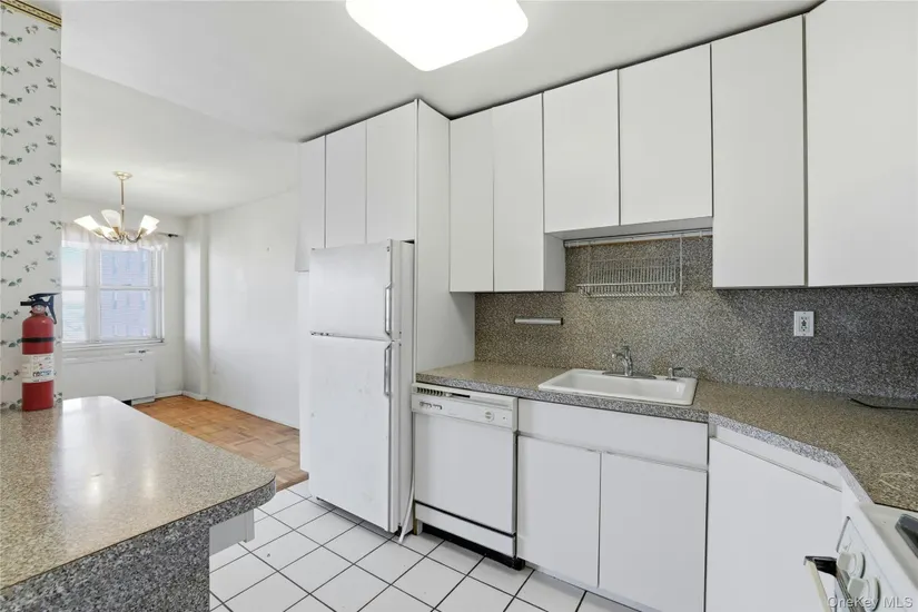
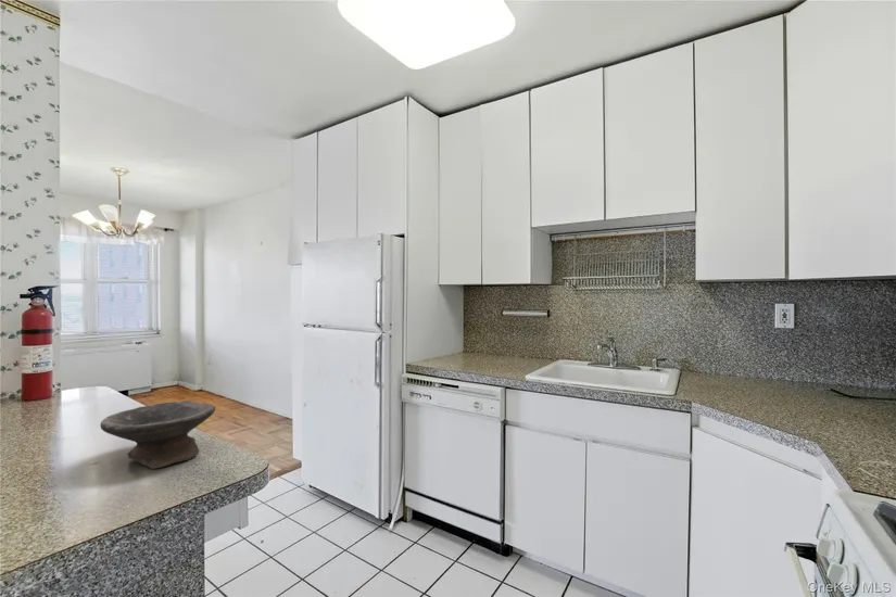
+ bowl [99,399,216,470]
